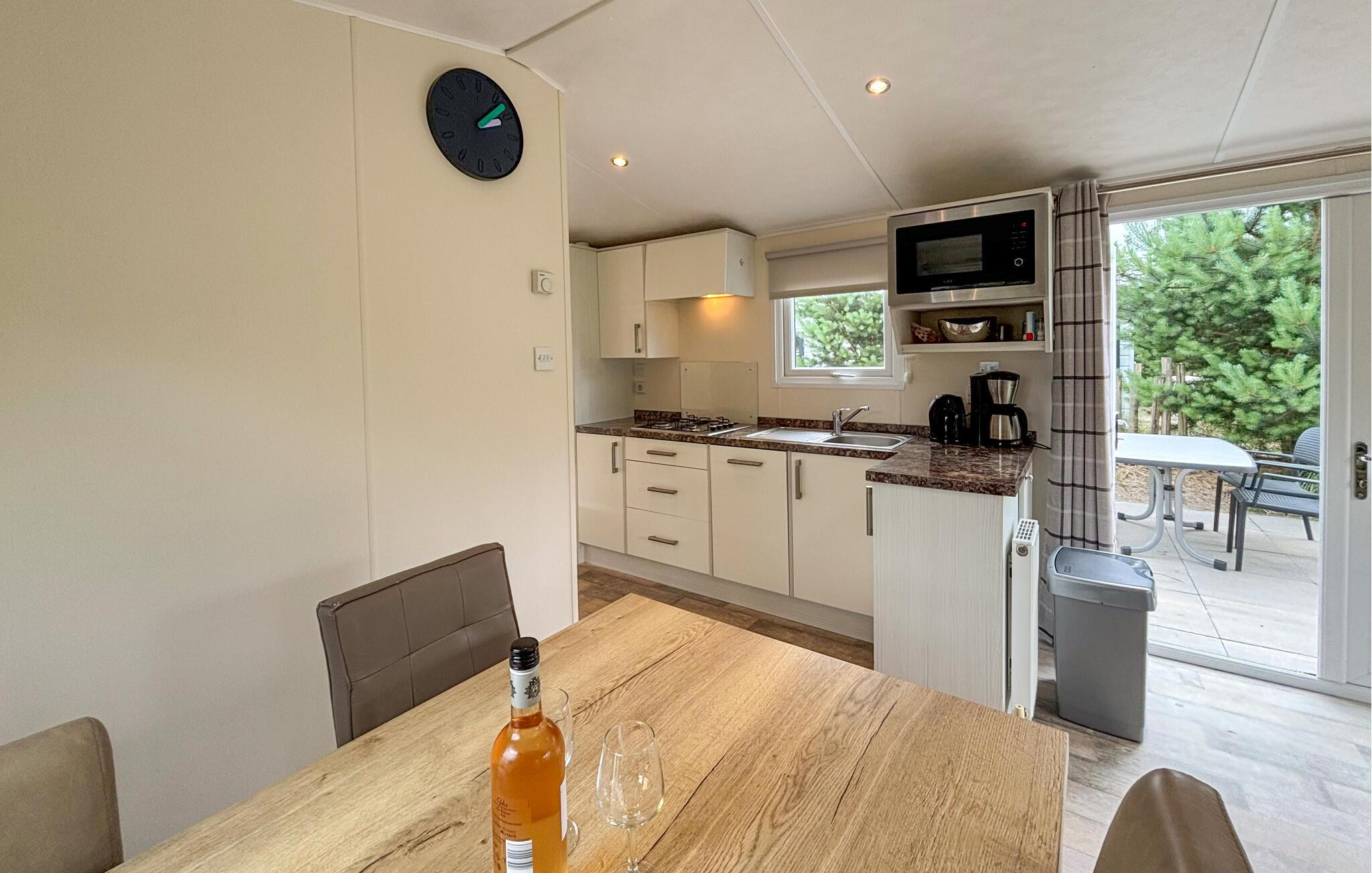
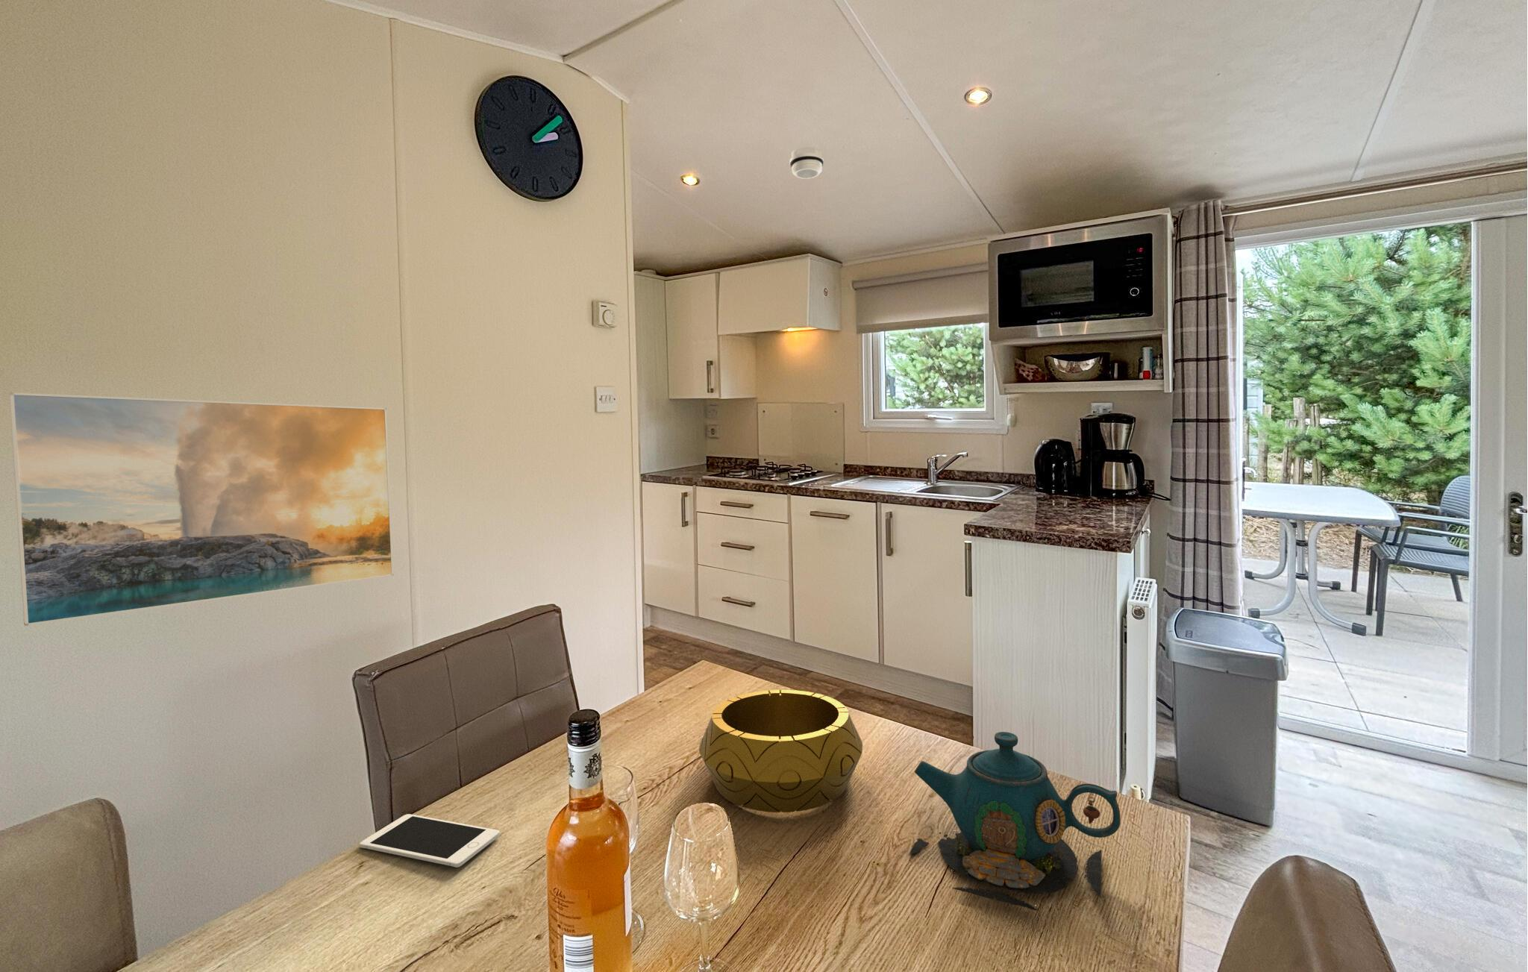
+ teapot [908,732,1121,912]
+ smoke detector [789,146,824,179]
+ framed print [8,392,394,627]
+ cell phone [360,813,501,868]
+ decorative bowl [698,689,863,813]
